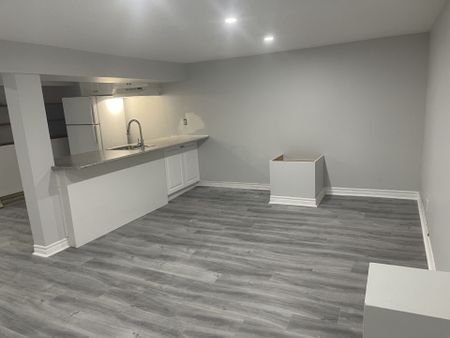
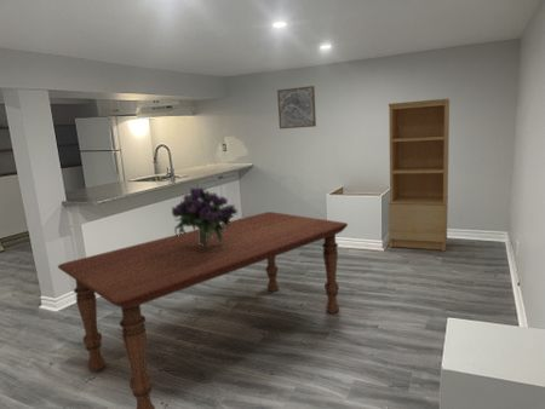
+ bouquet [171,185,239,247]
+ bookcase [388,98,451,252]
+ dining table [57,211,349,409]
+ wall art [276,85,317,129]
